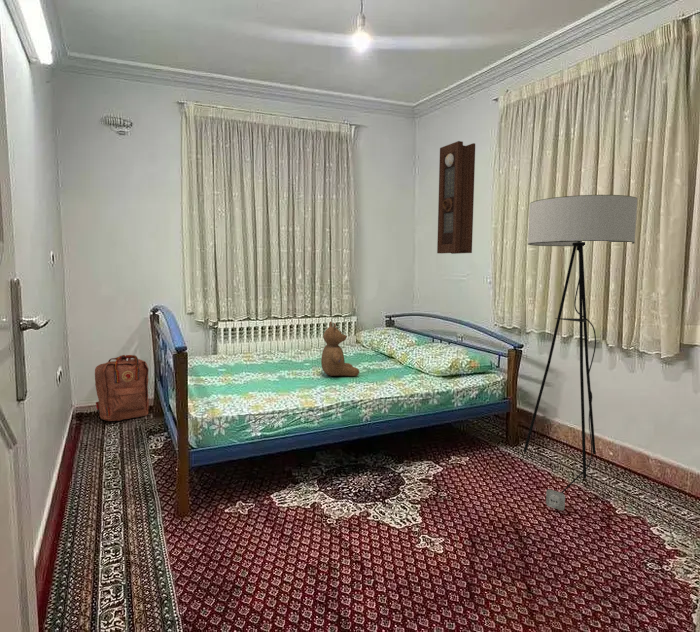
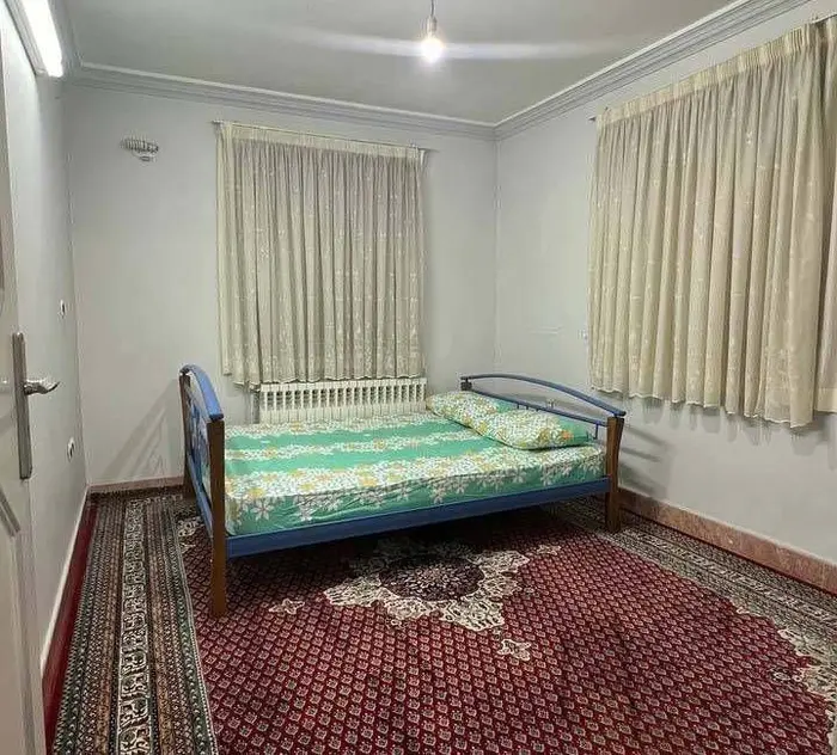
- backpack [94,354,150,422]
- pendulum clock [436,140,476,255]
- teddy bear [320,320,360,377]
- floor lamp [523,194,638,511]
